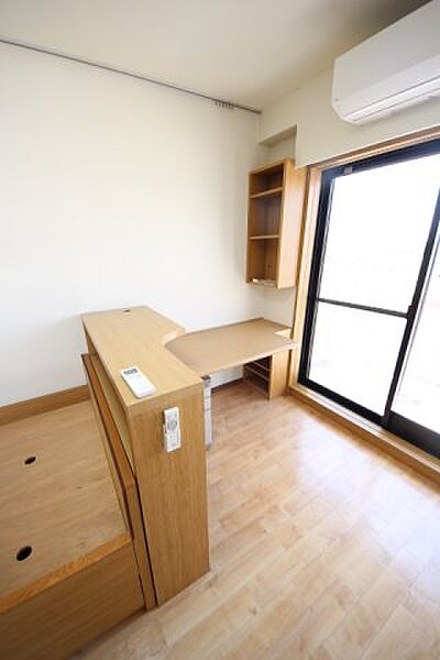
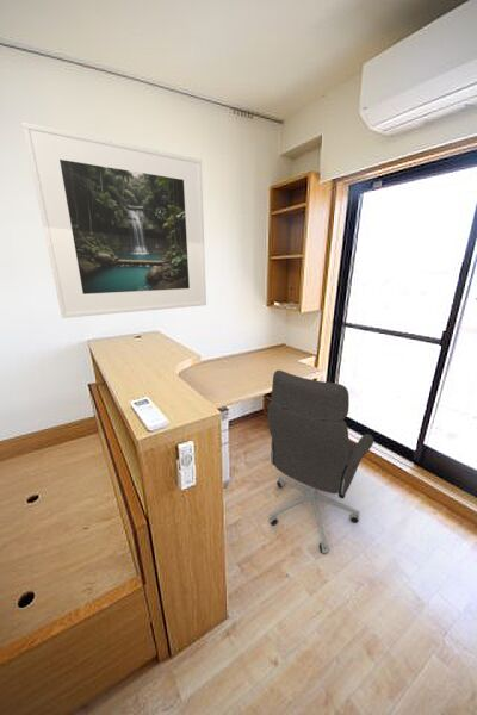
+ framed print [21,122,207,319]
+ office chair [267,369,374,554]
